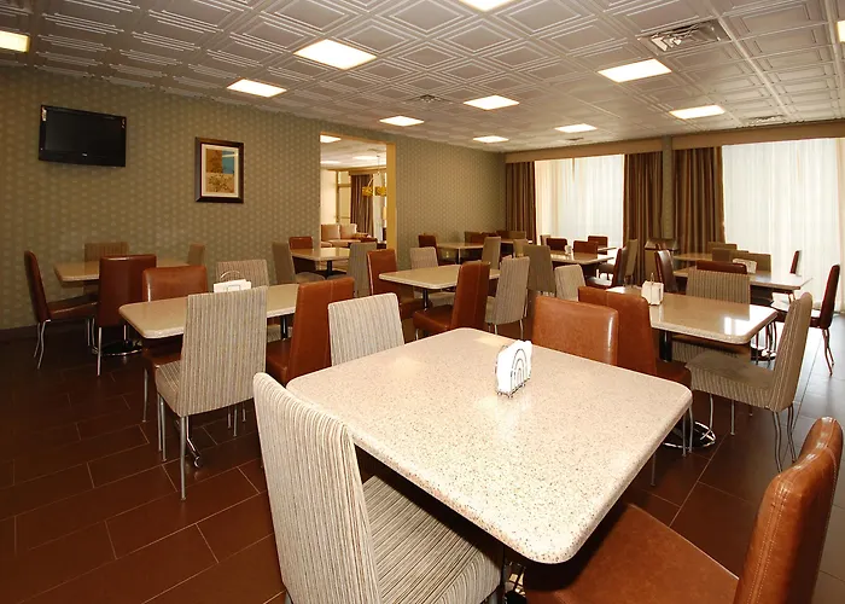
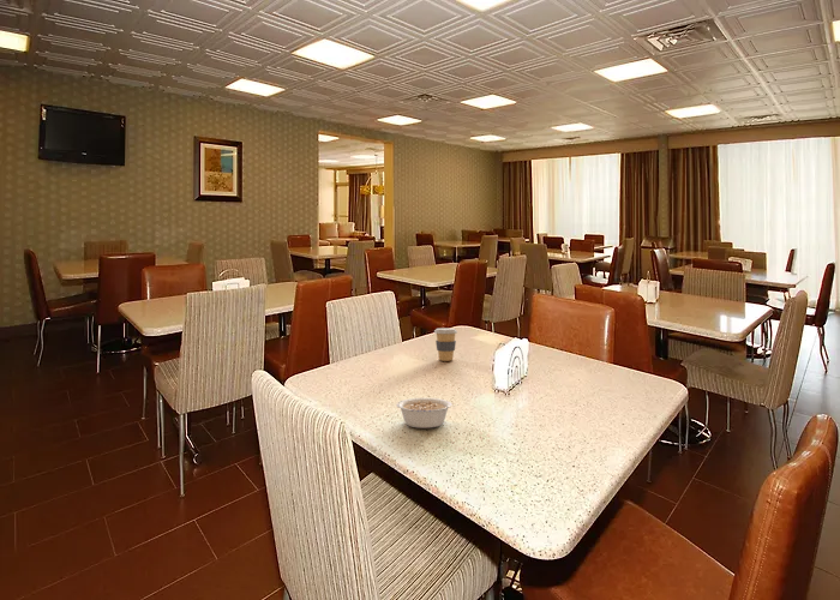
+ legume [395,397,460,430]
+ coffee cup [433,326,458,362]
